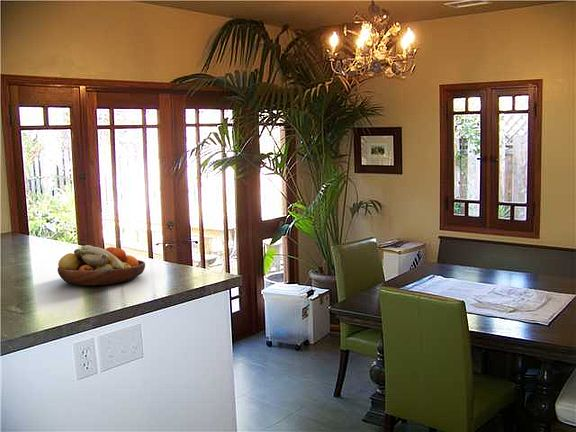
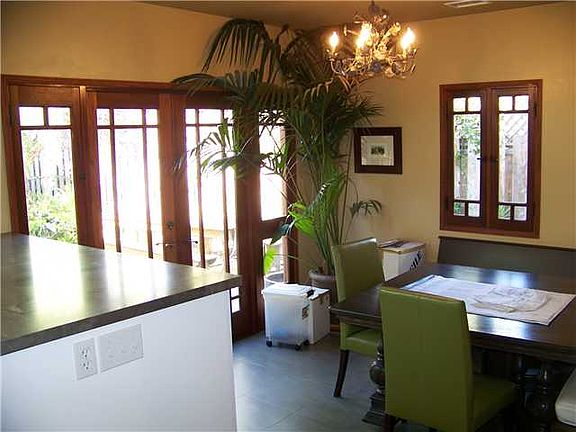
- fruit bowl [57,244,146,286]
